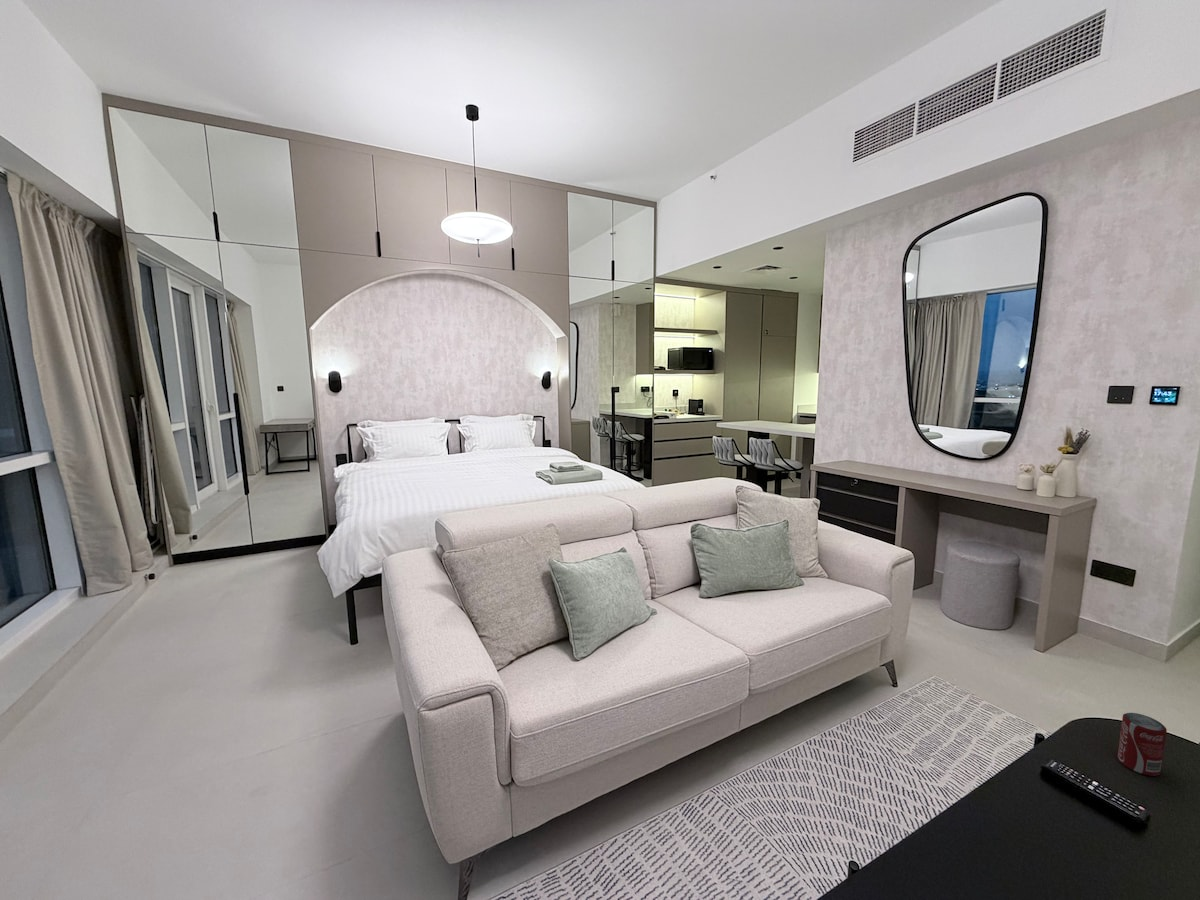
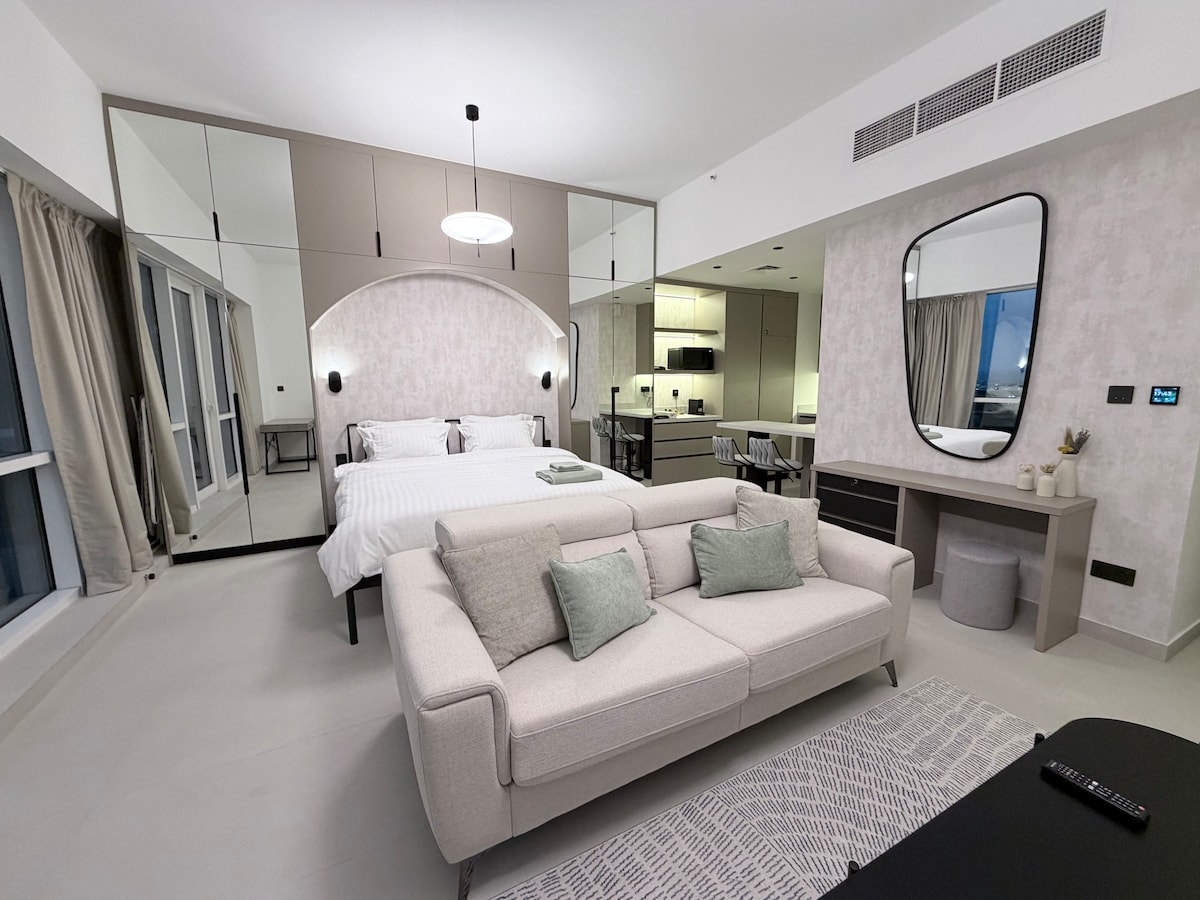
- beverage can [1117,712,1168,777]
